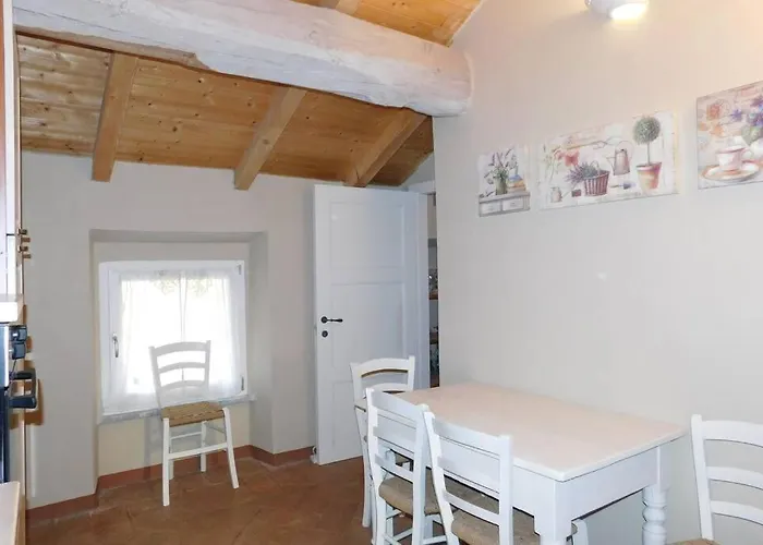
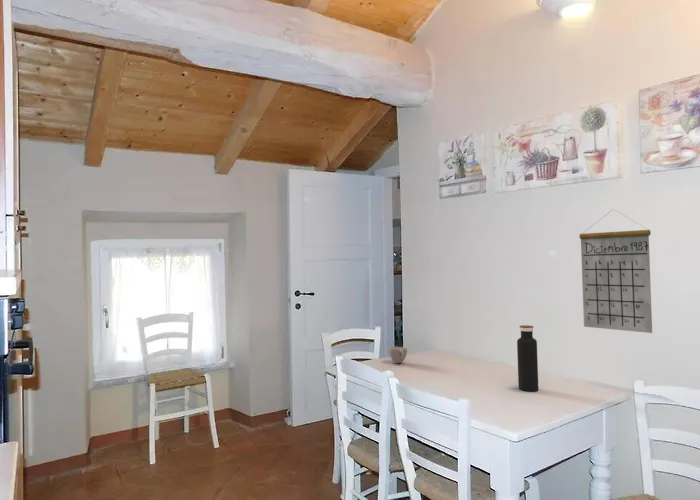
+ water bottle [516,324,539,392]
+ cup [387,346,408,364]
+ calendar [578,209,653,334]
